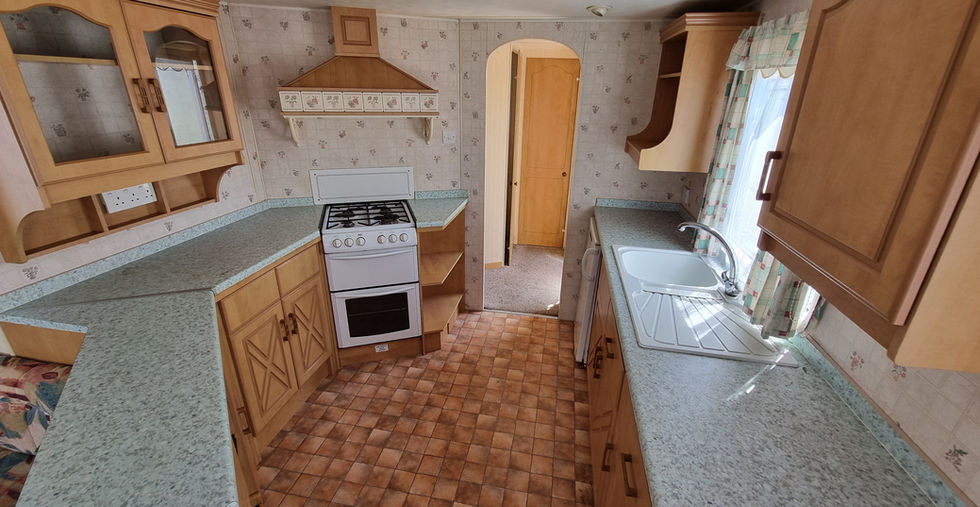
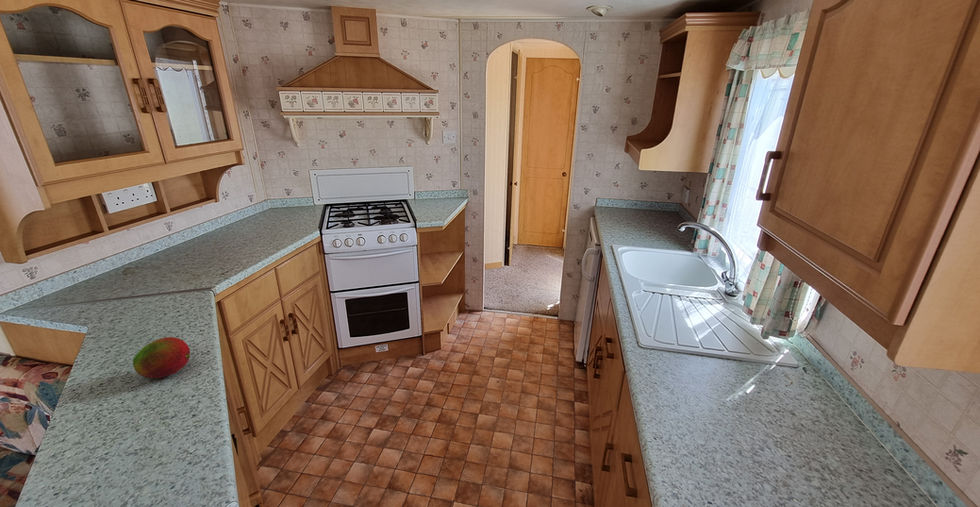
+ fruit [132,336,191,379]
